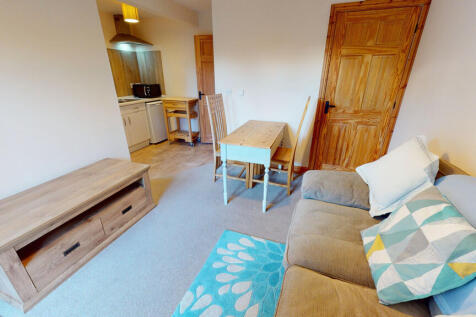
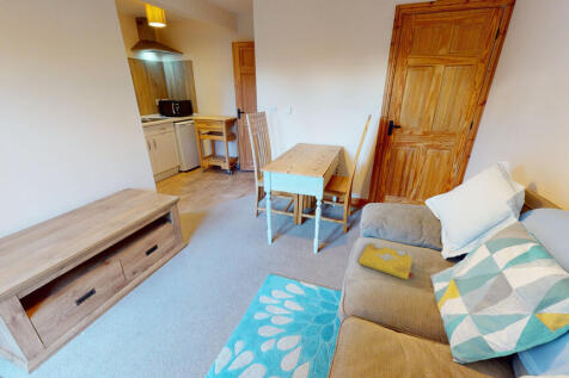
+ spell book [357,241,415,281]
